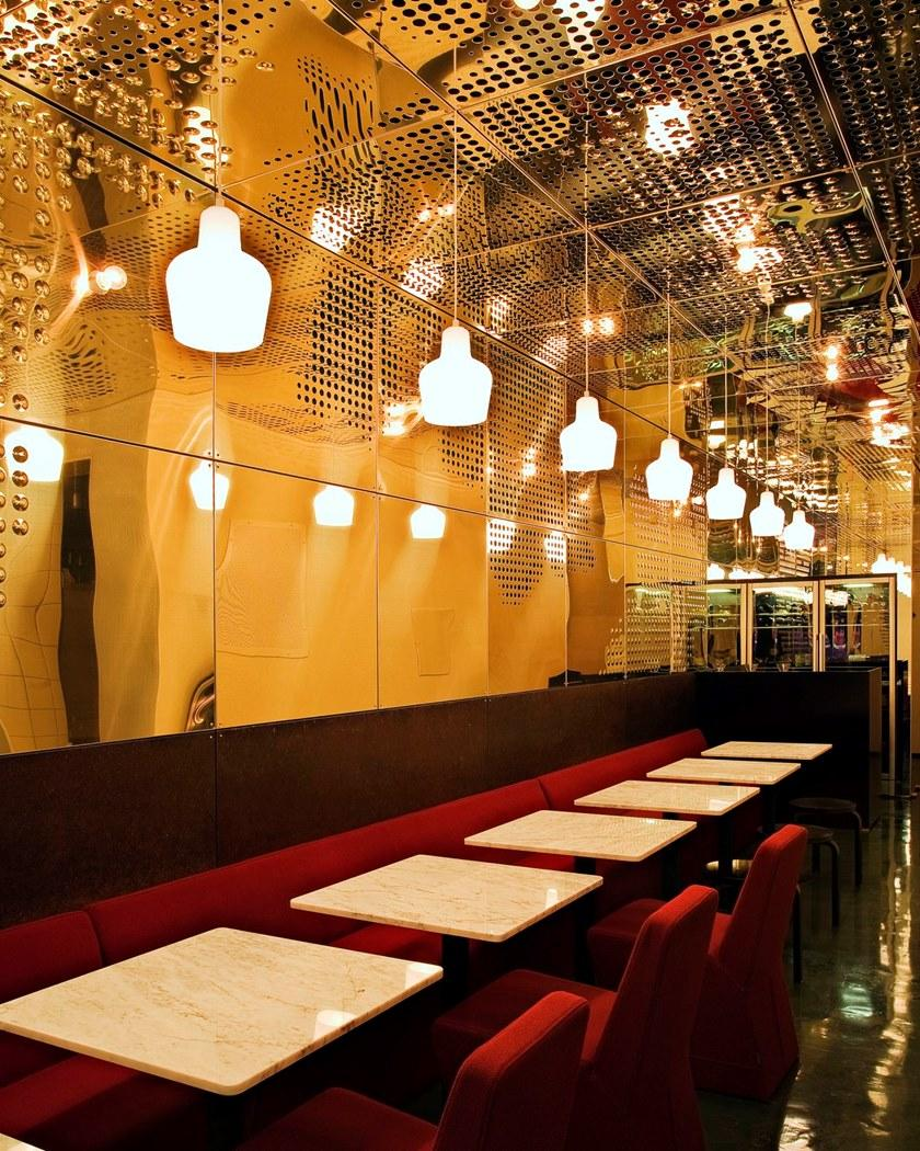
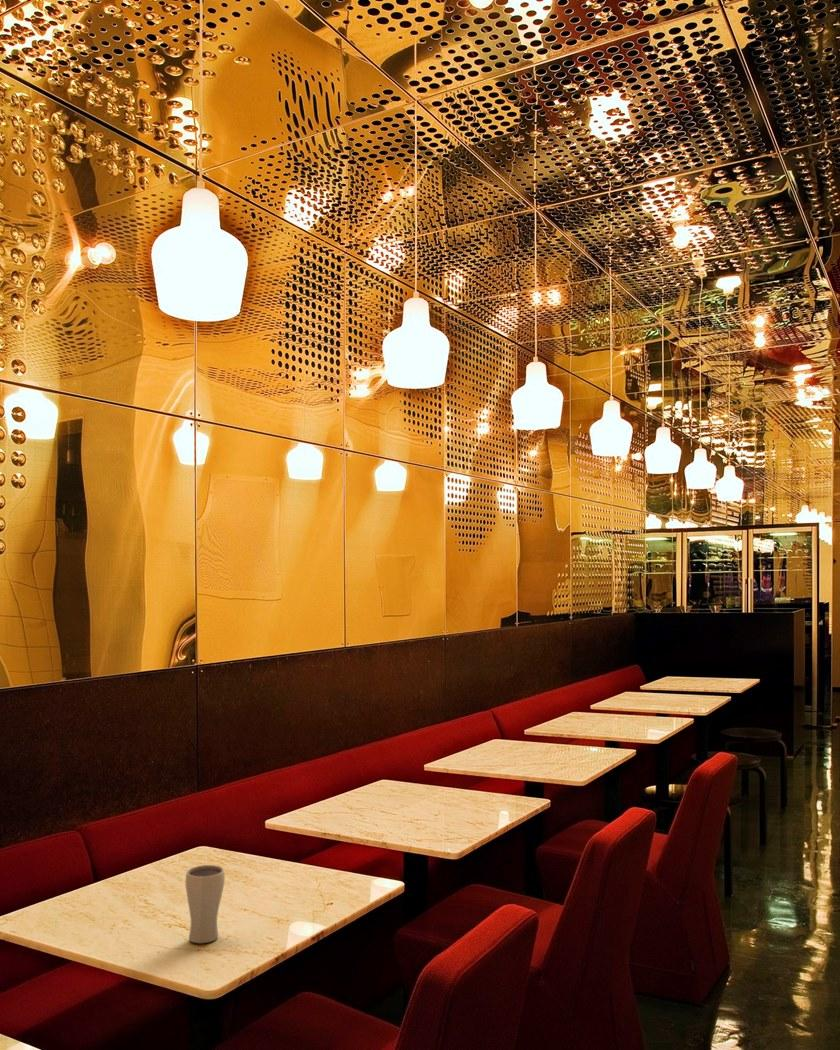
+ drinking glass [184,864,226,944]
